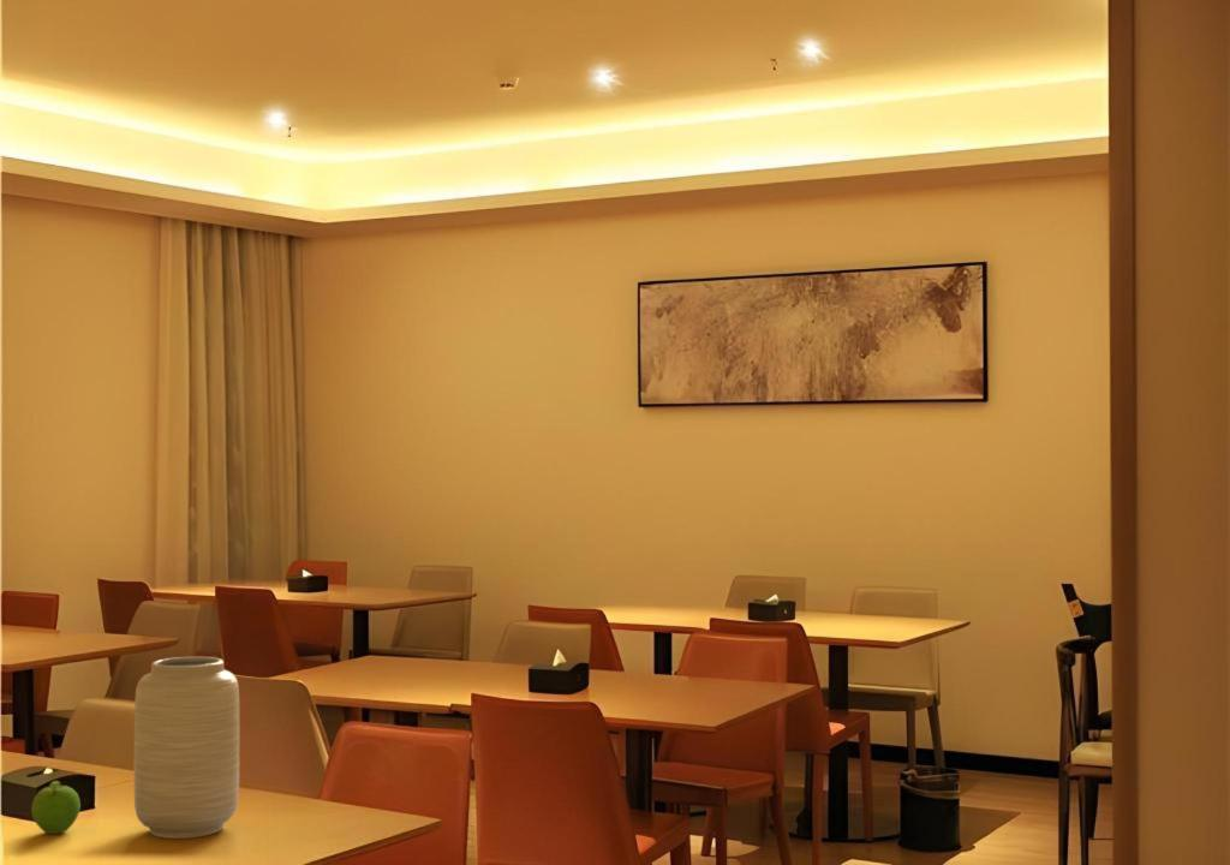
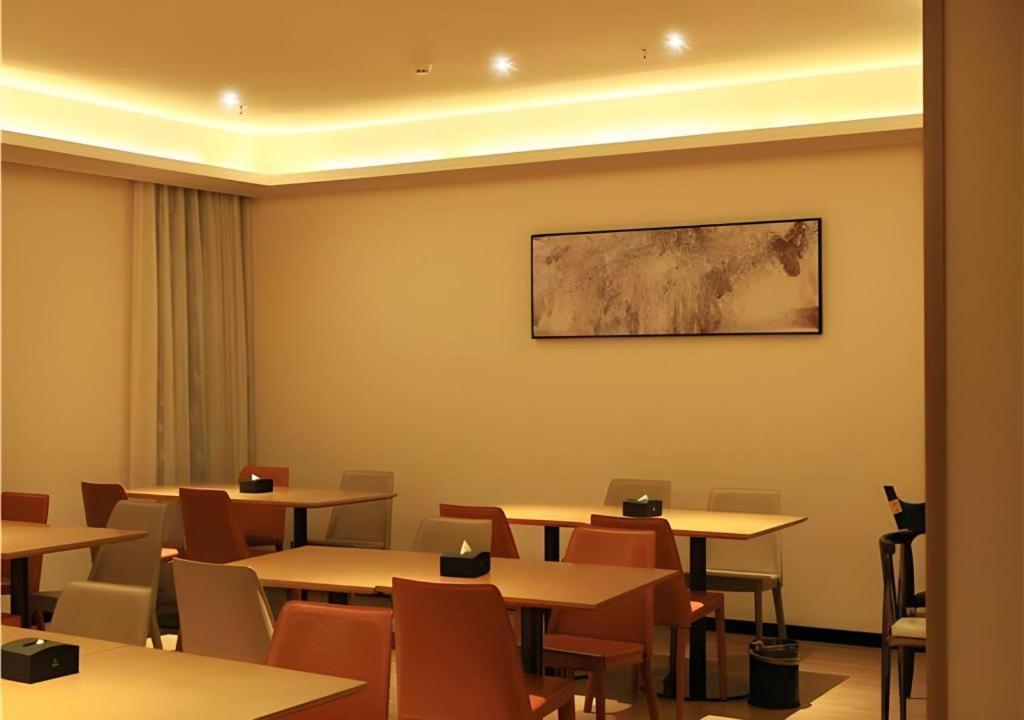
- vase [133,656,240,840]
- fruit [30,780,82,835]
